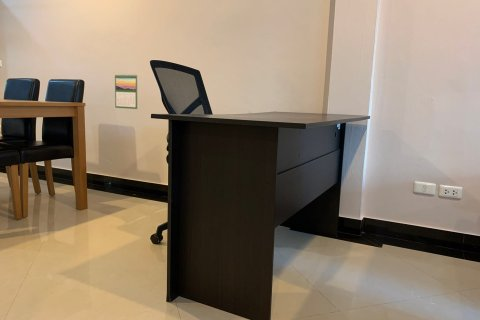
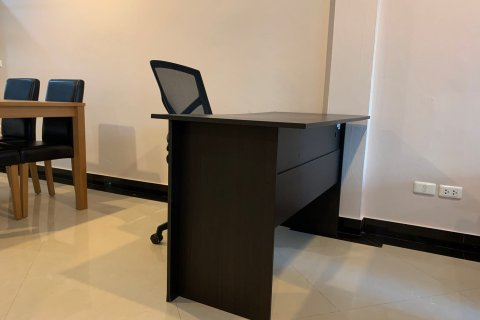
- calendar [114,73,138,110]
